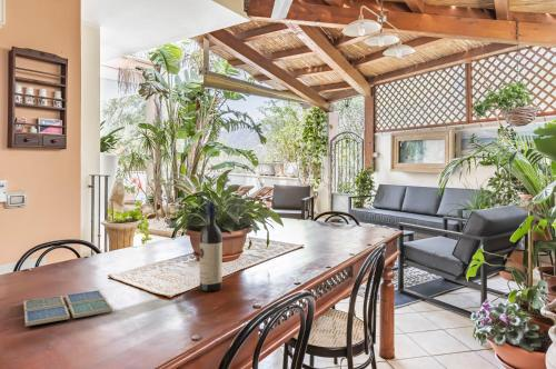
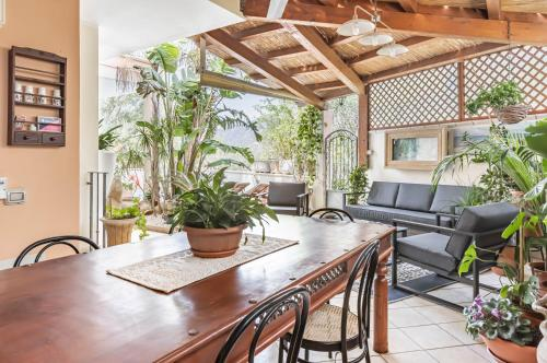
- drink coaster [22,289,113,327]
- wine bottle [199,201,224,292]
